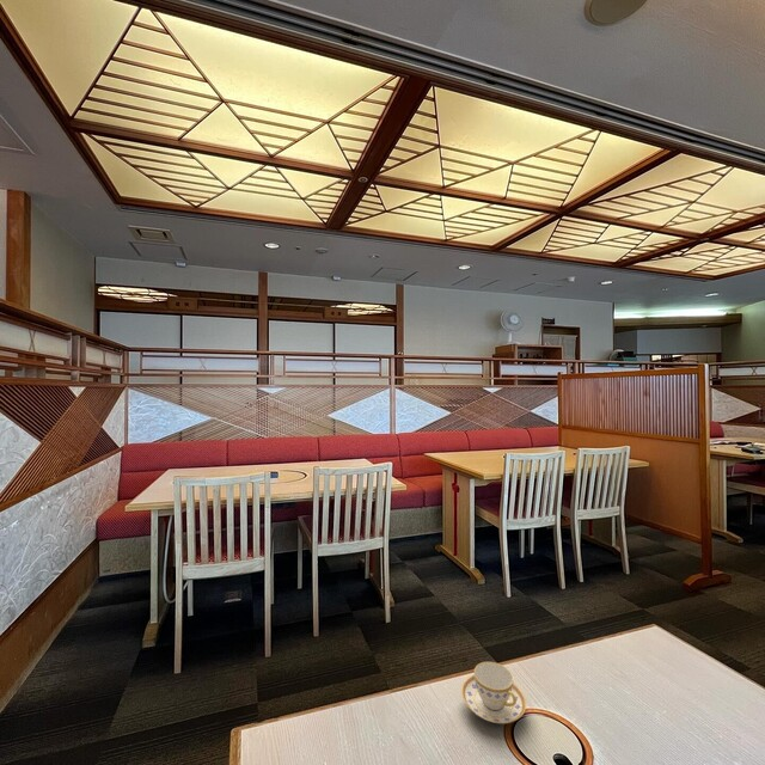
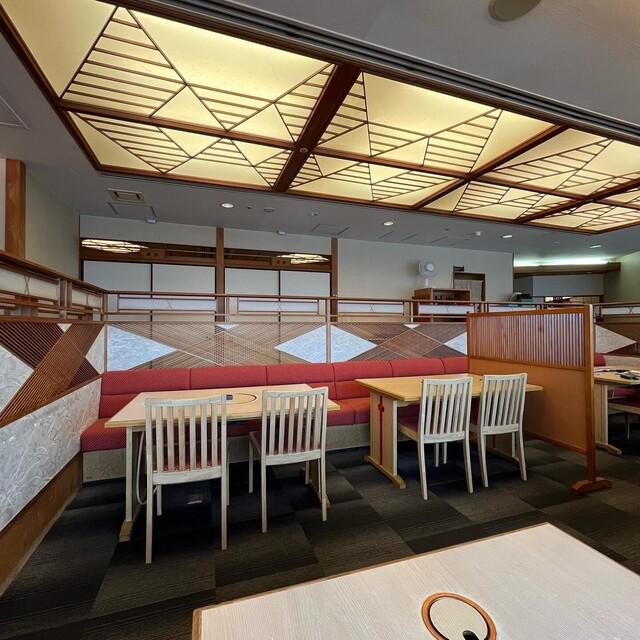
- teacup [460,661,527,724]
